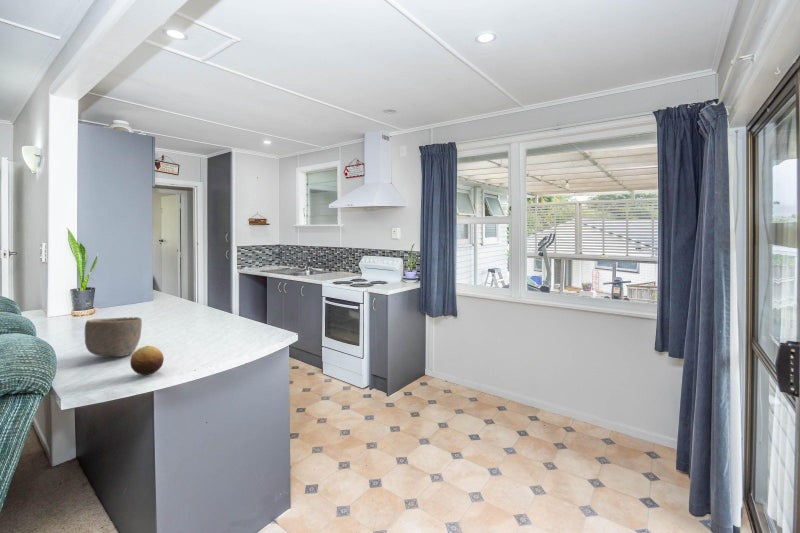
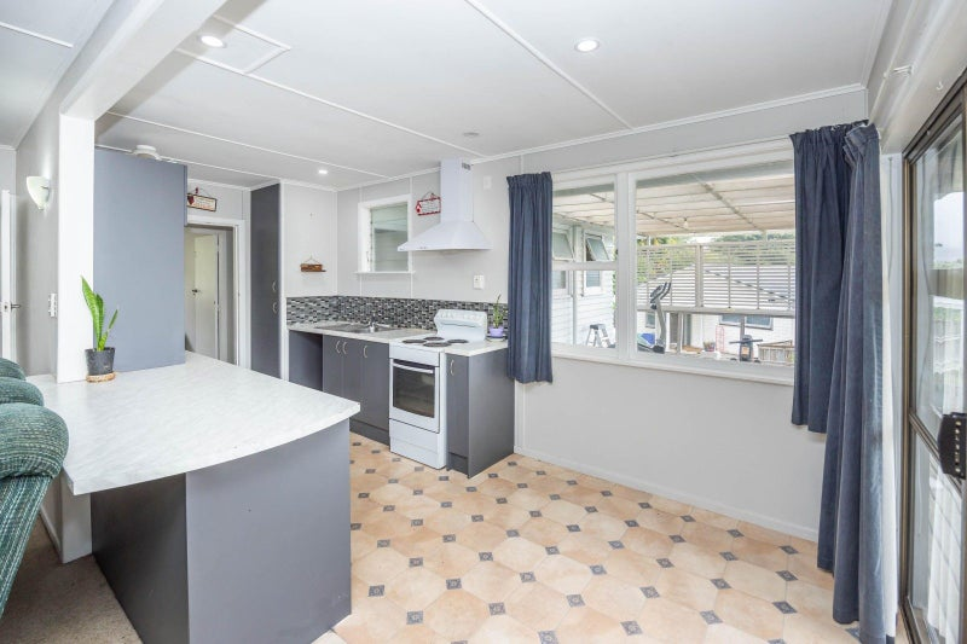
- fruit [129,345,165,376]
- bowl [84,316,143,358]
